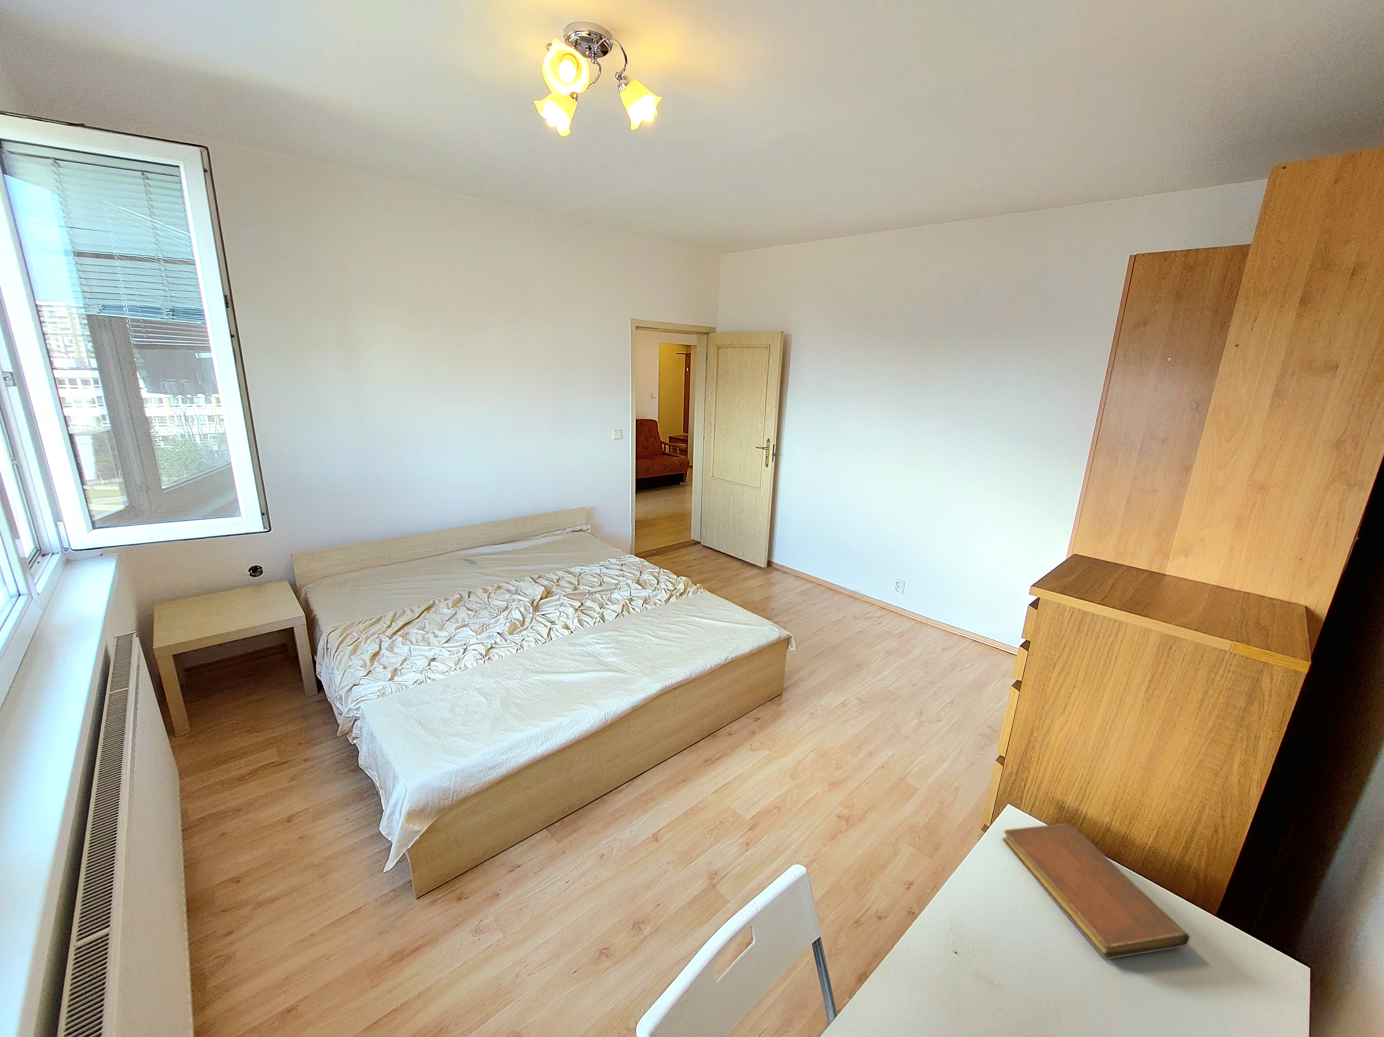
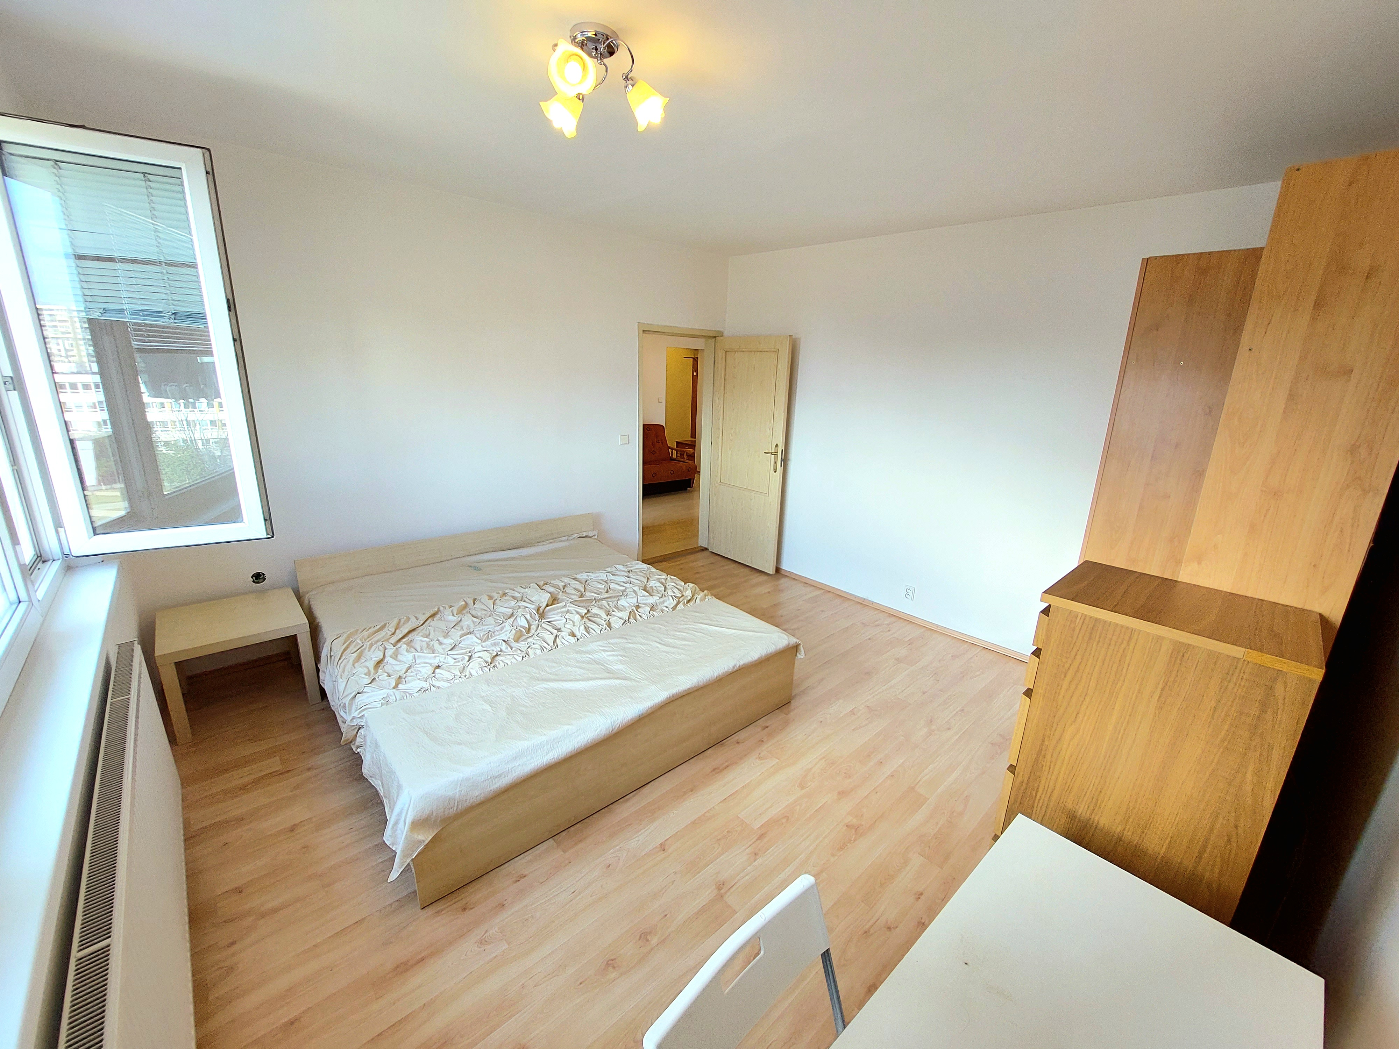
- notebook [1003,823,1191,960]
